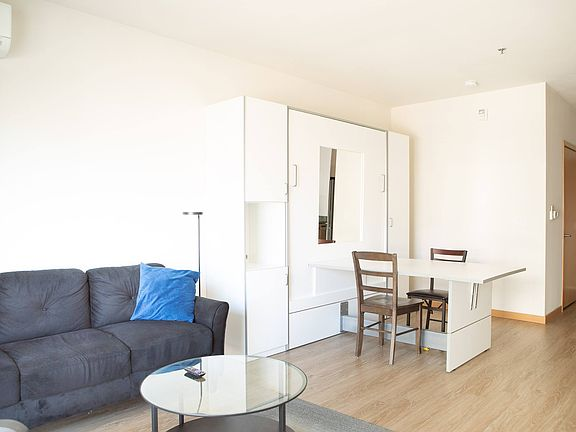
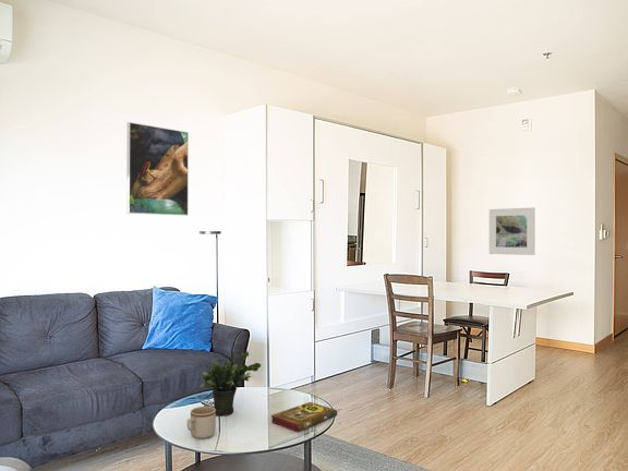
+ mug [186,406,217,439]
+ book [270,401,338,433]
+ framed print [488,206,536,256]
+ potted plant [198,350,262,416]
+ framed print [125,121,190,217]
